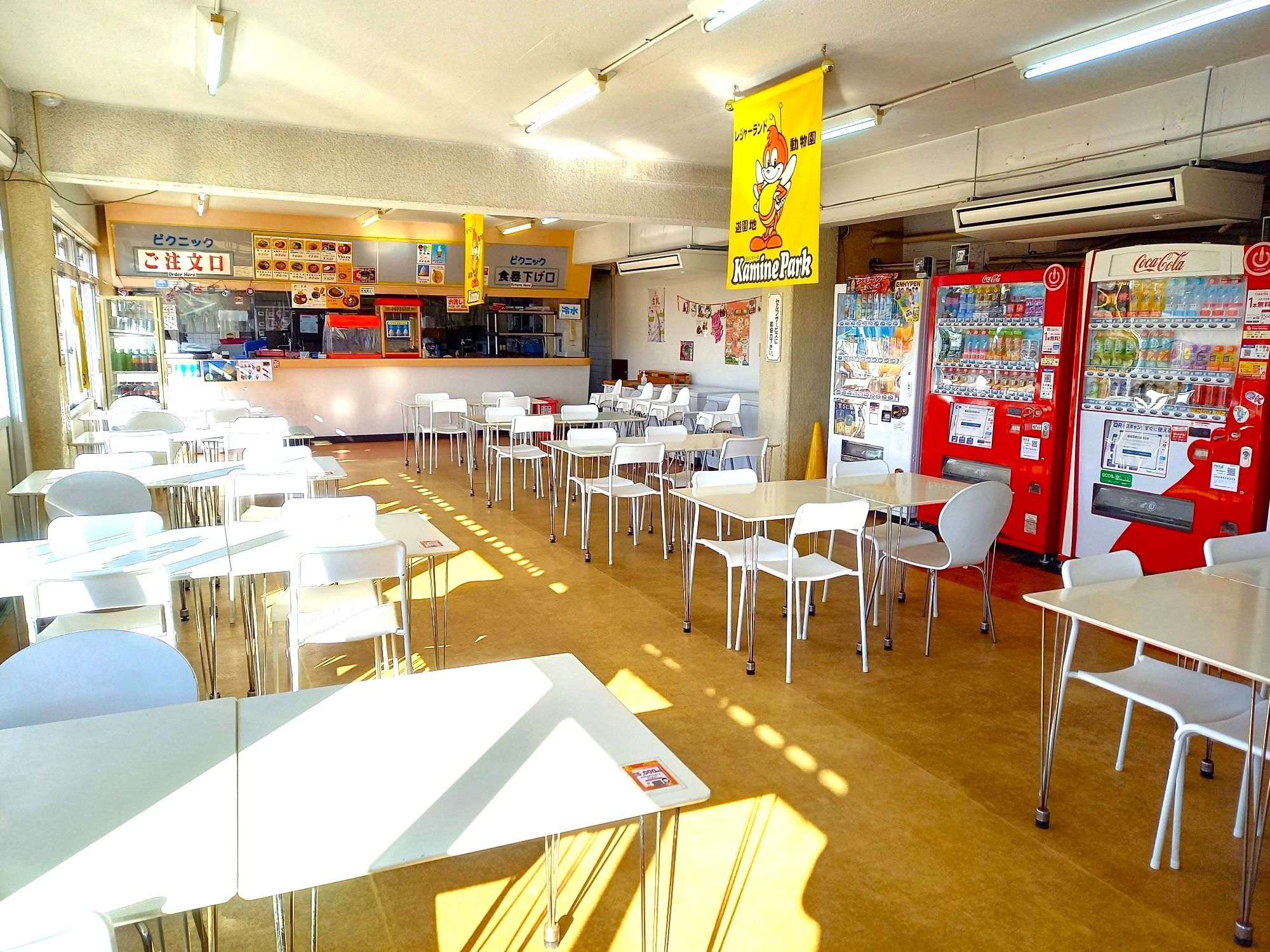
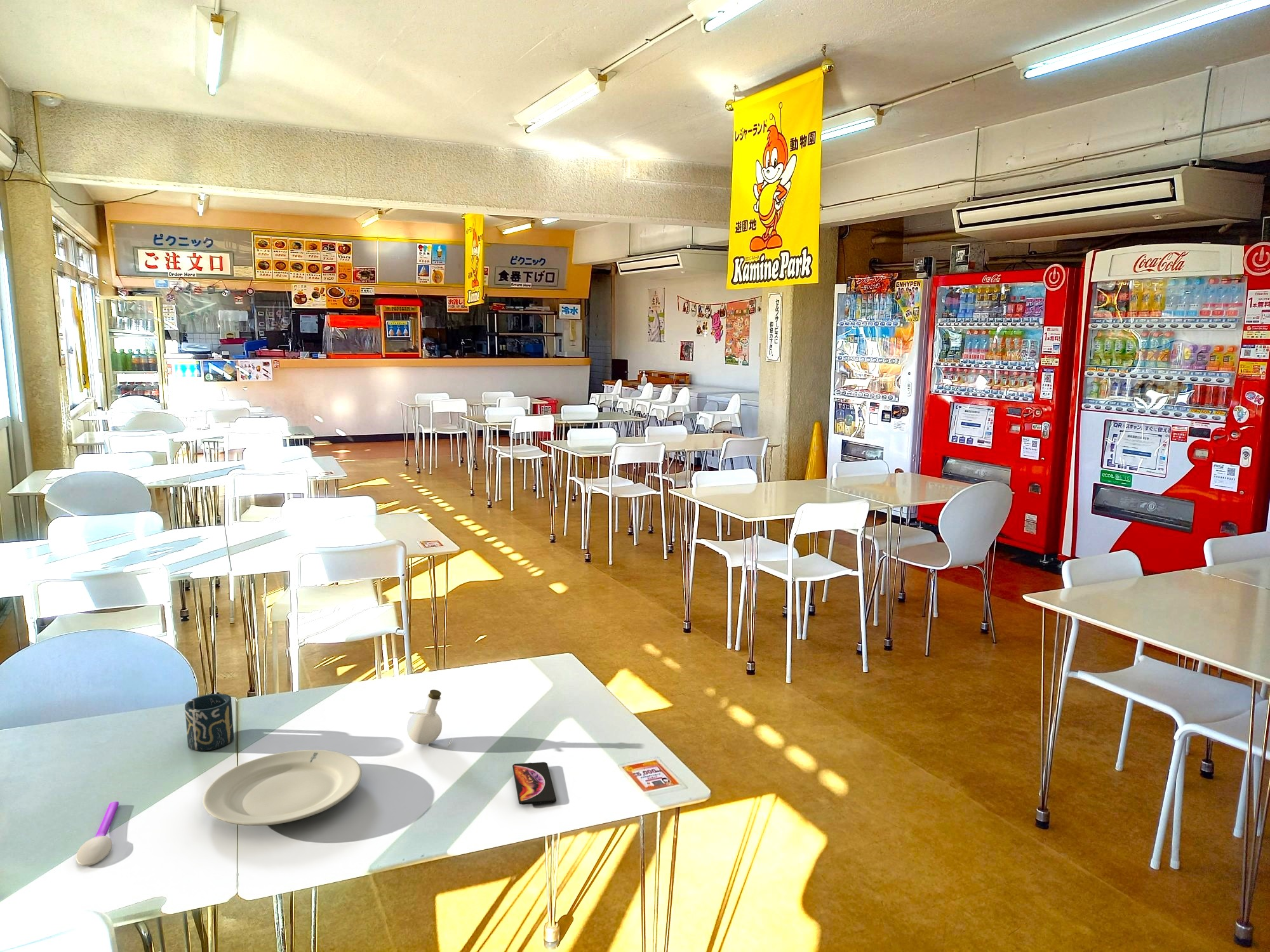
+ chinaware [203,750,362,826]
+ smartphone [512,762,557,805]
+ cup [184,693,234,751]
+ spoon [75,801,119,866]
+ bottle [406,689,453,747]
